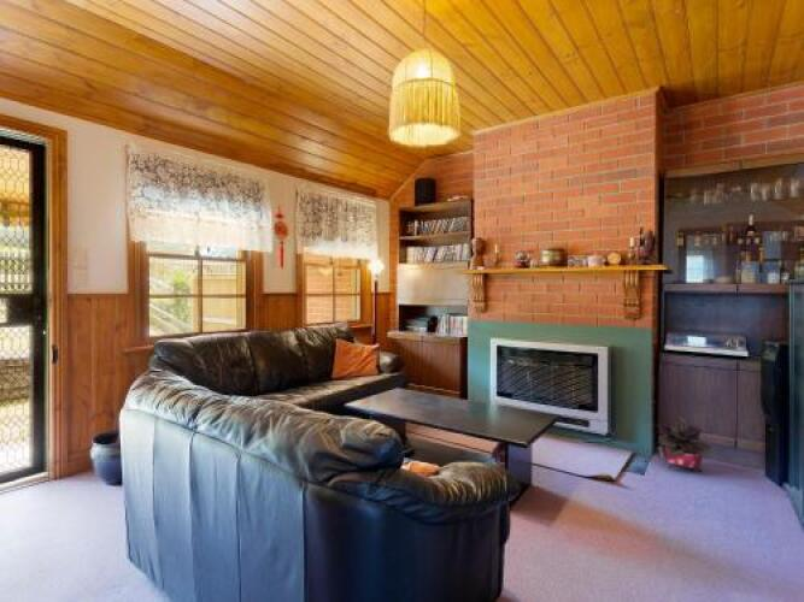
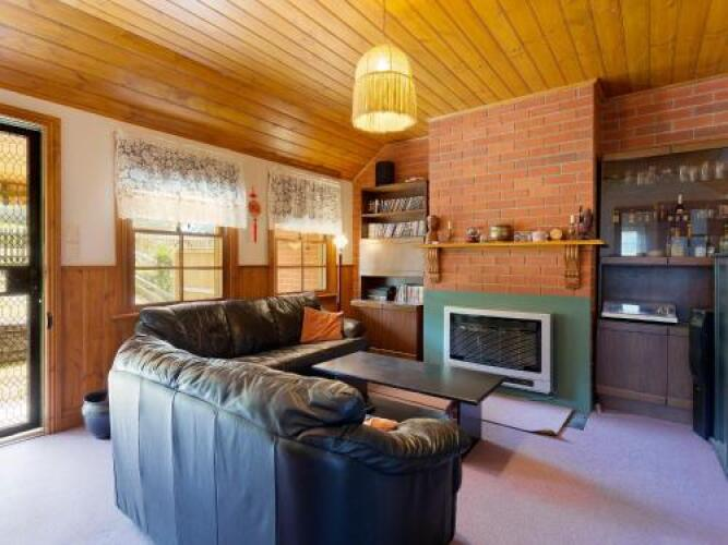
- potted plant [656,415,712,473]
